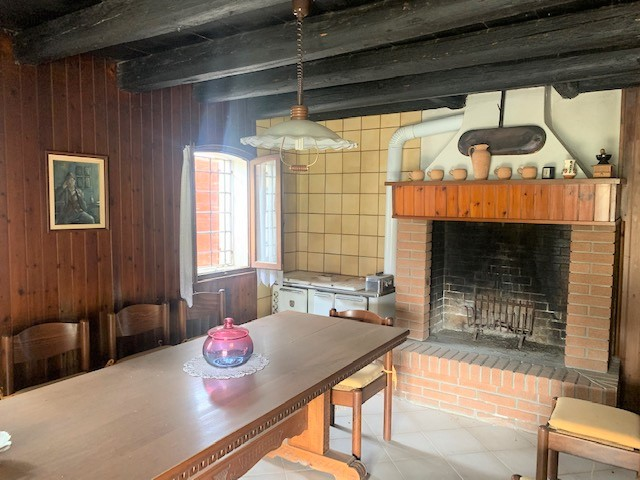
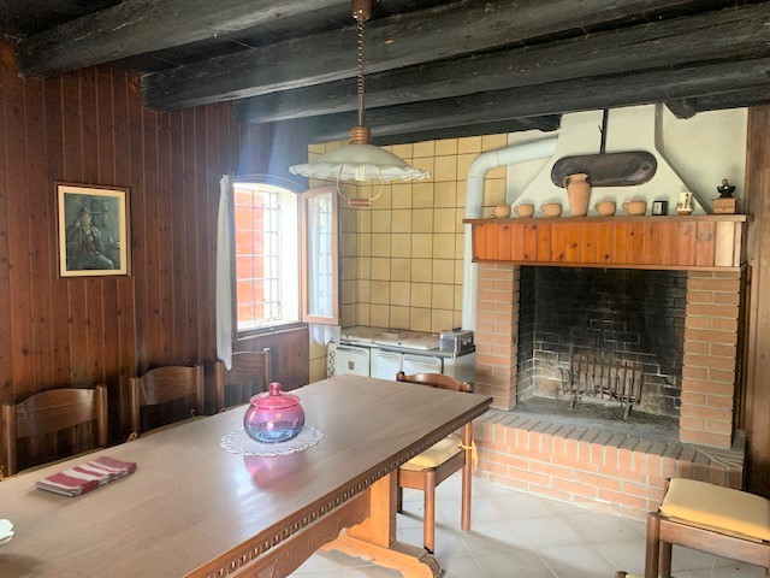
+ dish towel [34,455,138,497]
